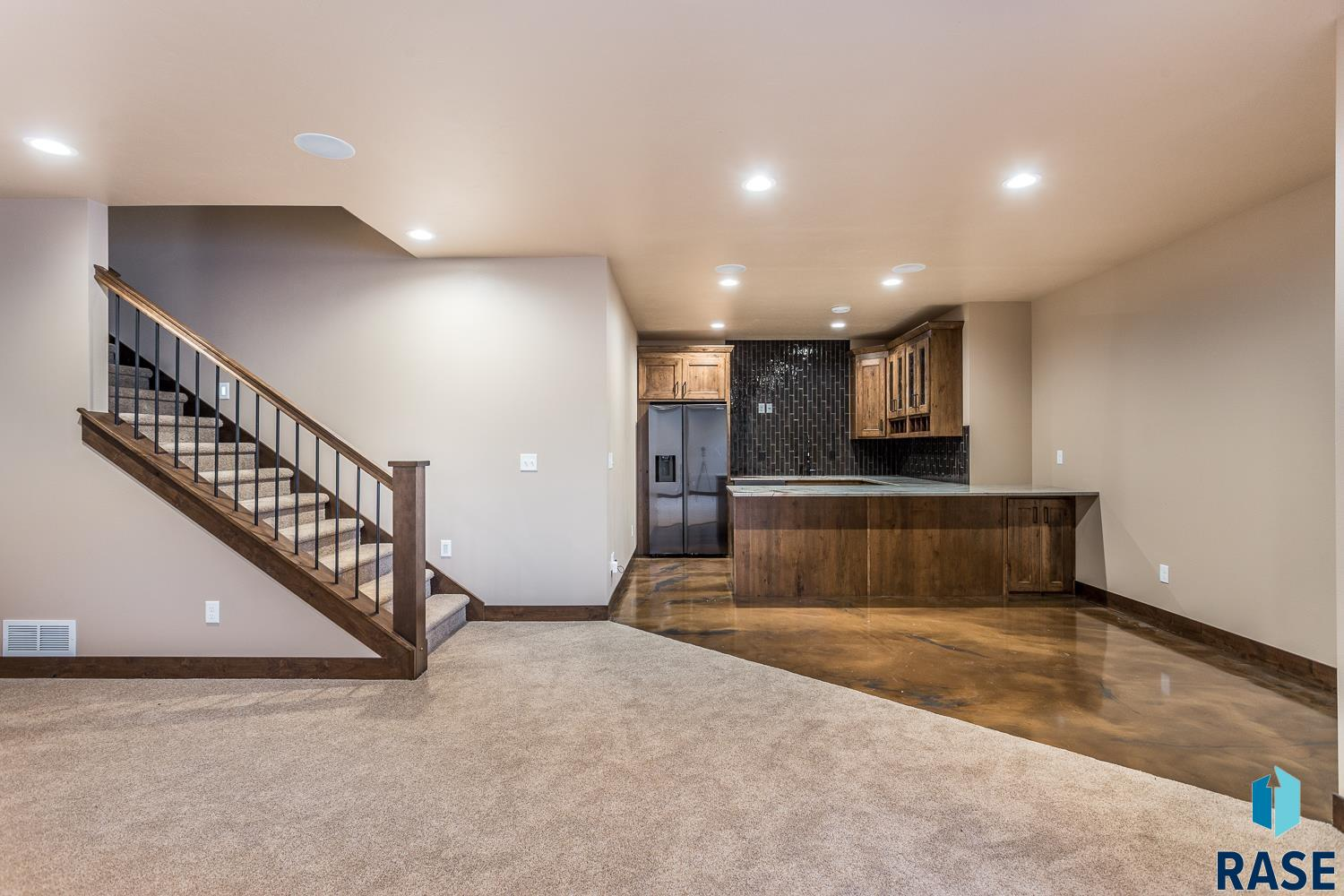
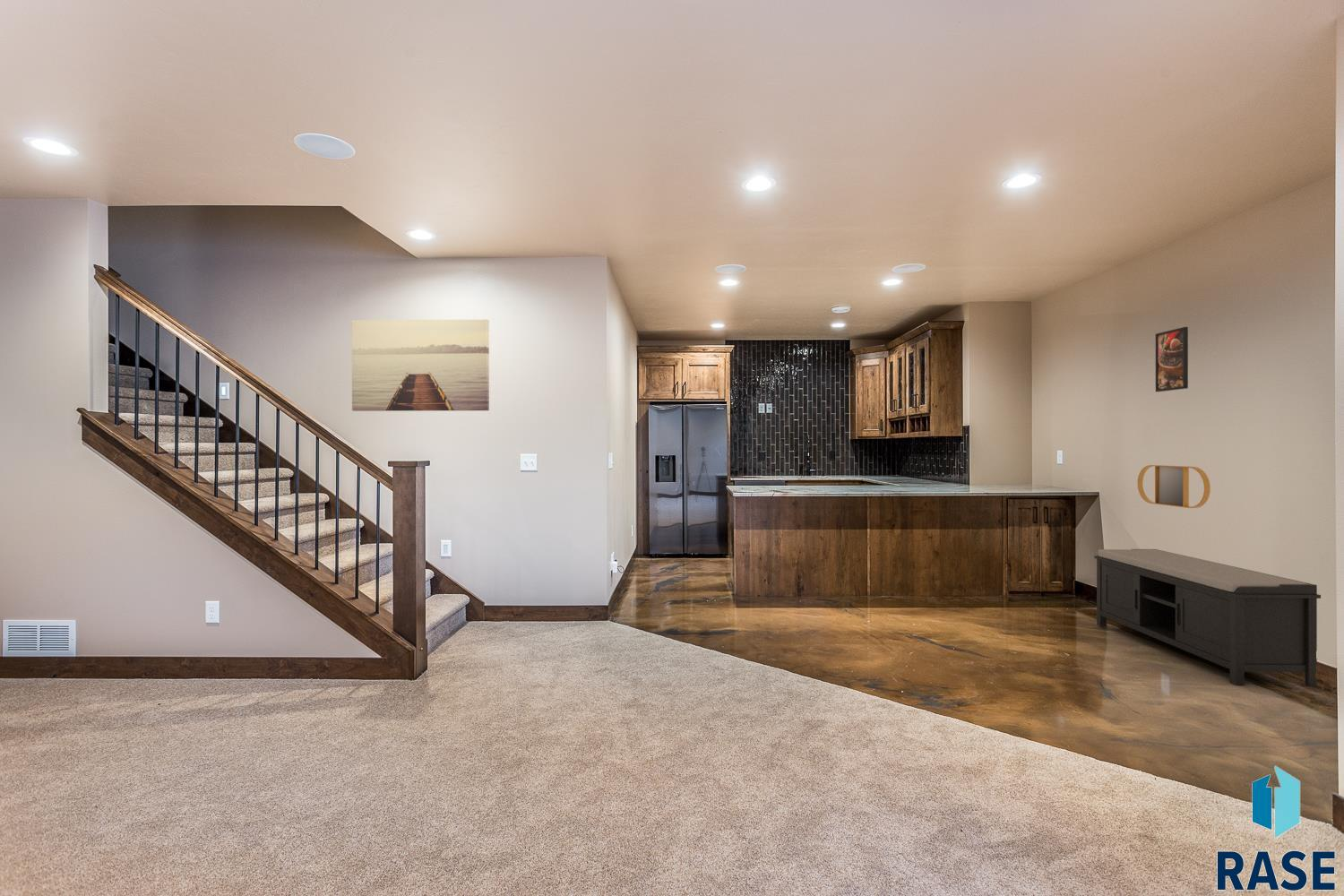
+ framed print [1155,326,1189,392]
+ wall art [351,319,490,412]
+ bench [1093,548,1322,687]
+ home mirror [1137,464,1211,509]
